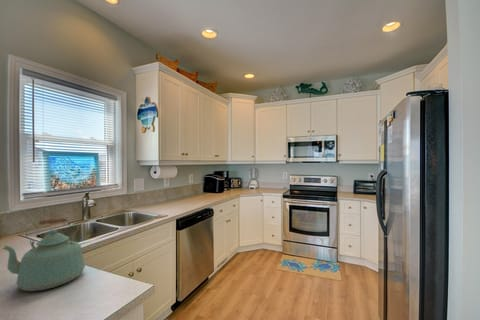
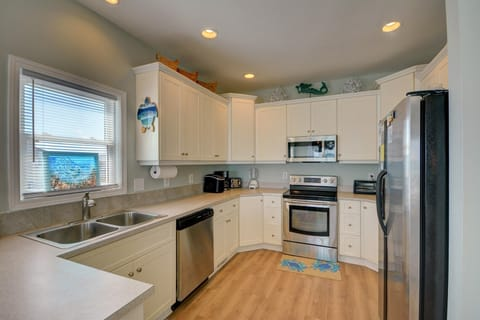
- kettle [2,217,86,292]
